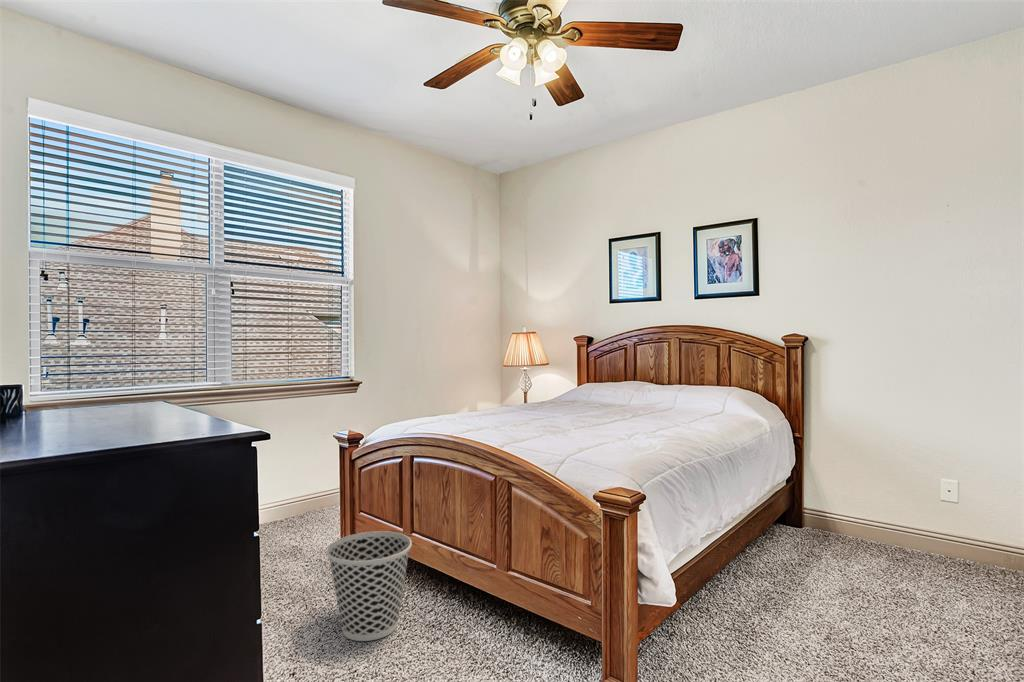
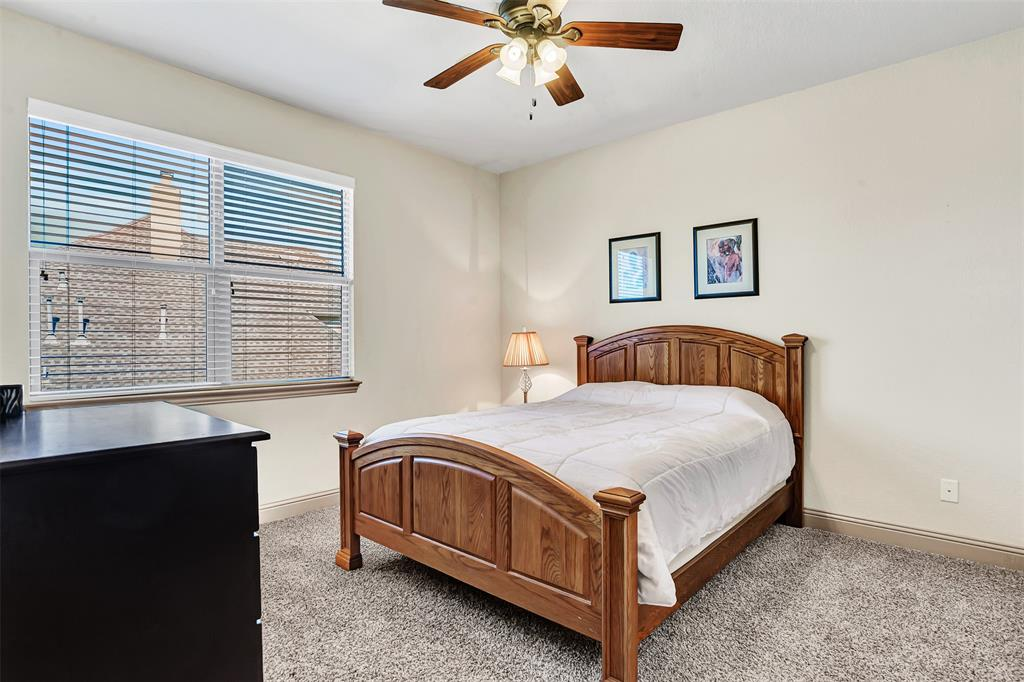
- wastebasket [326,530,413,642]
